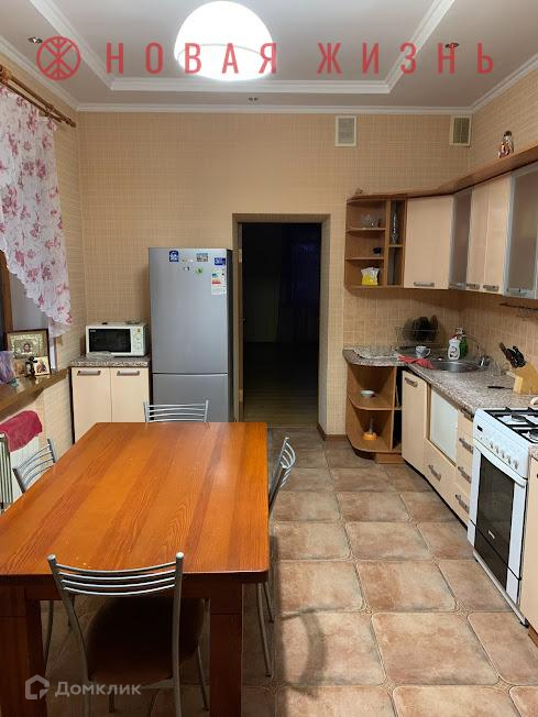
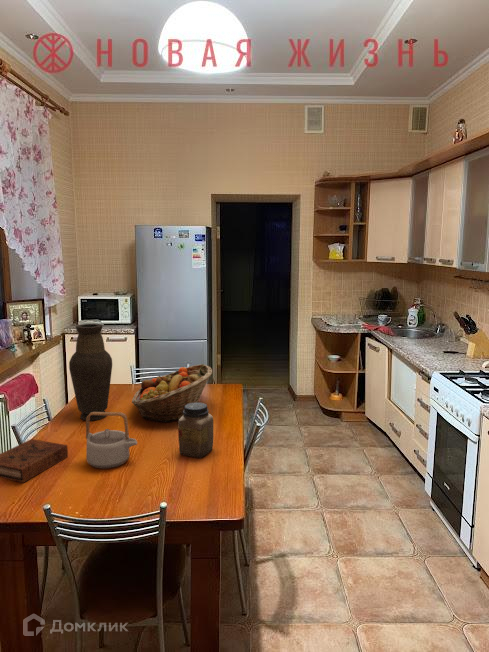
+ teapot [85,411,138,470]
+ book [0,438,69,483]
+ jar [177,402,214,459]
+ fruit basket [131,363,213,423]
+ vase [68,323,113,421]
